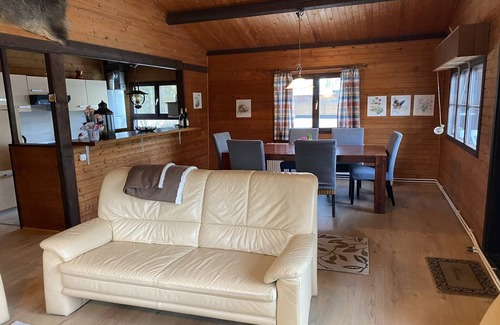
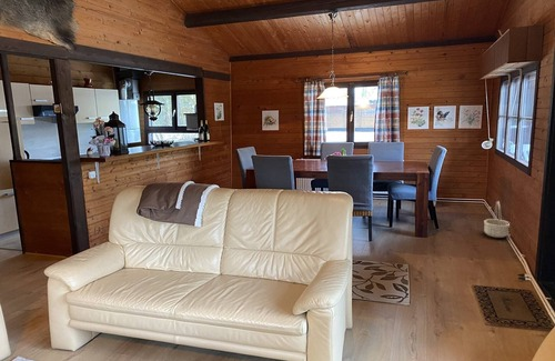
+ basket [483,200,511,239]
